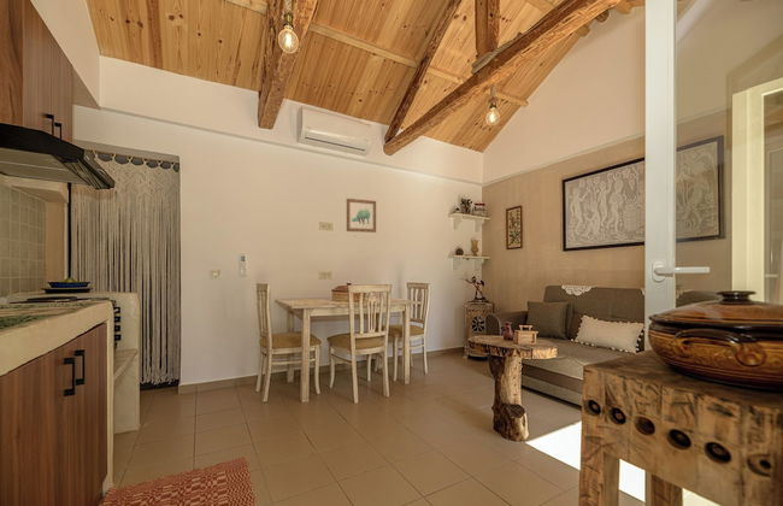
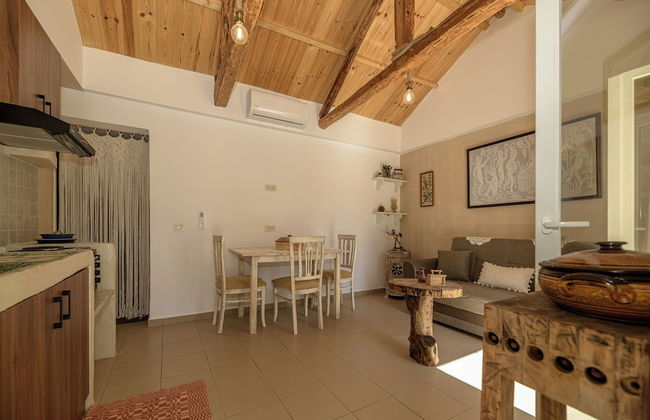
- wall art [346,198,377,234]
